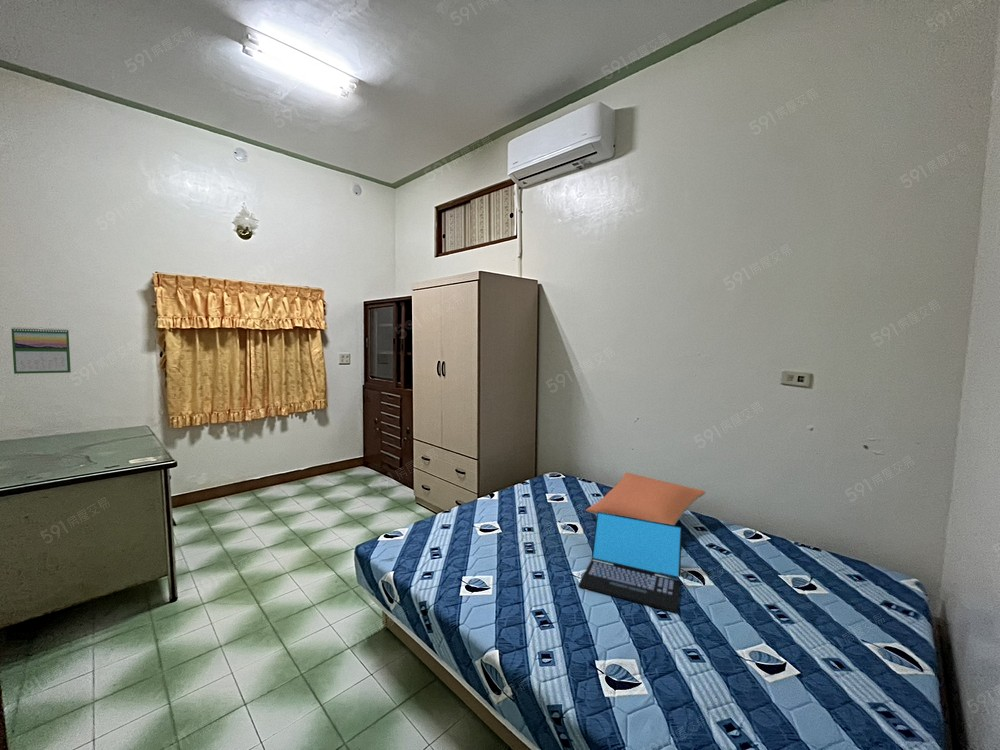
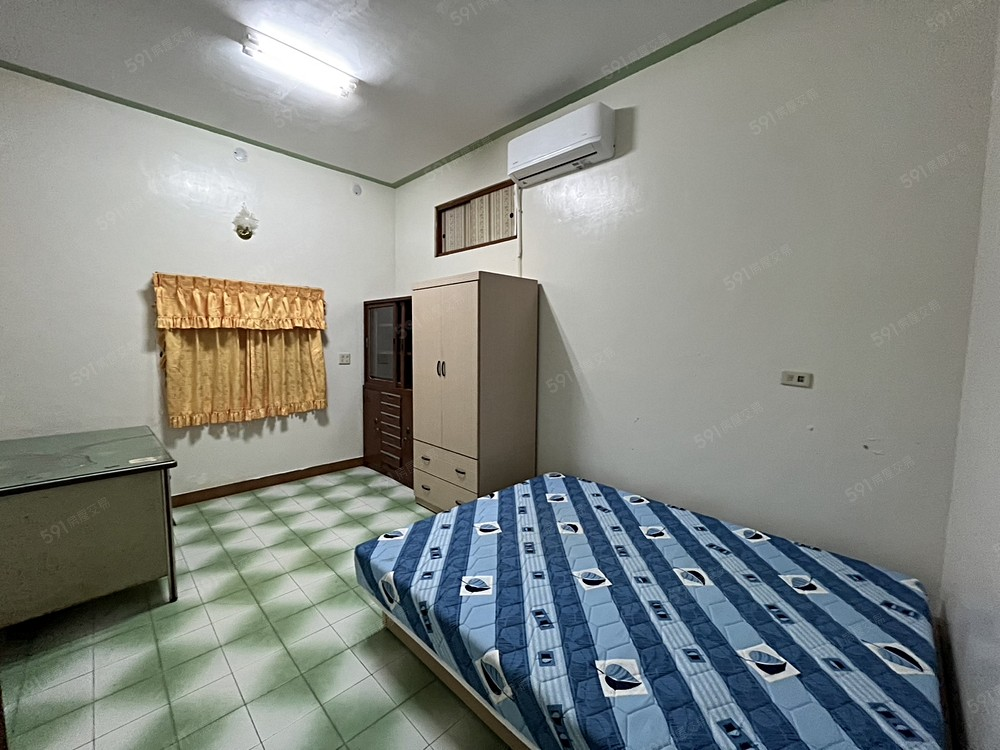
- calendar [10,326,72,375]
- pillow [585,472,706,526]
- laptop [577,512,683,614]
